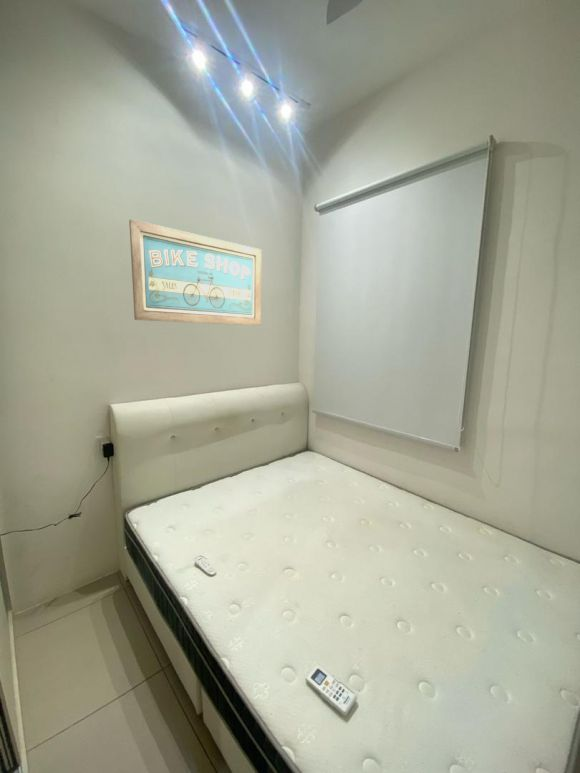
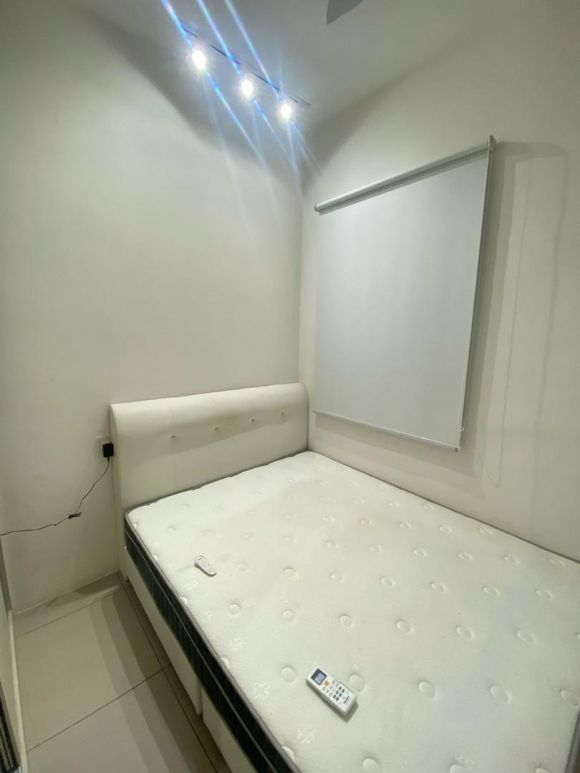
- wall art [128,218,262,326]
